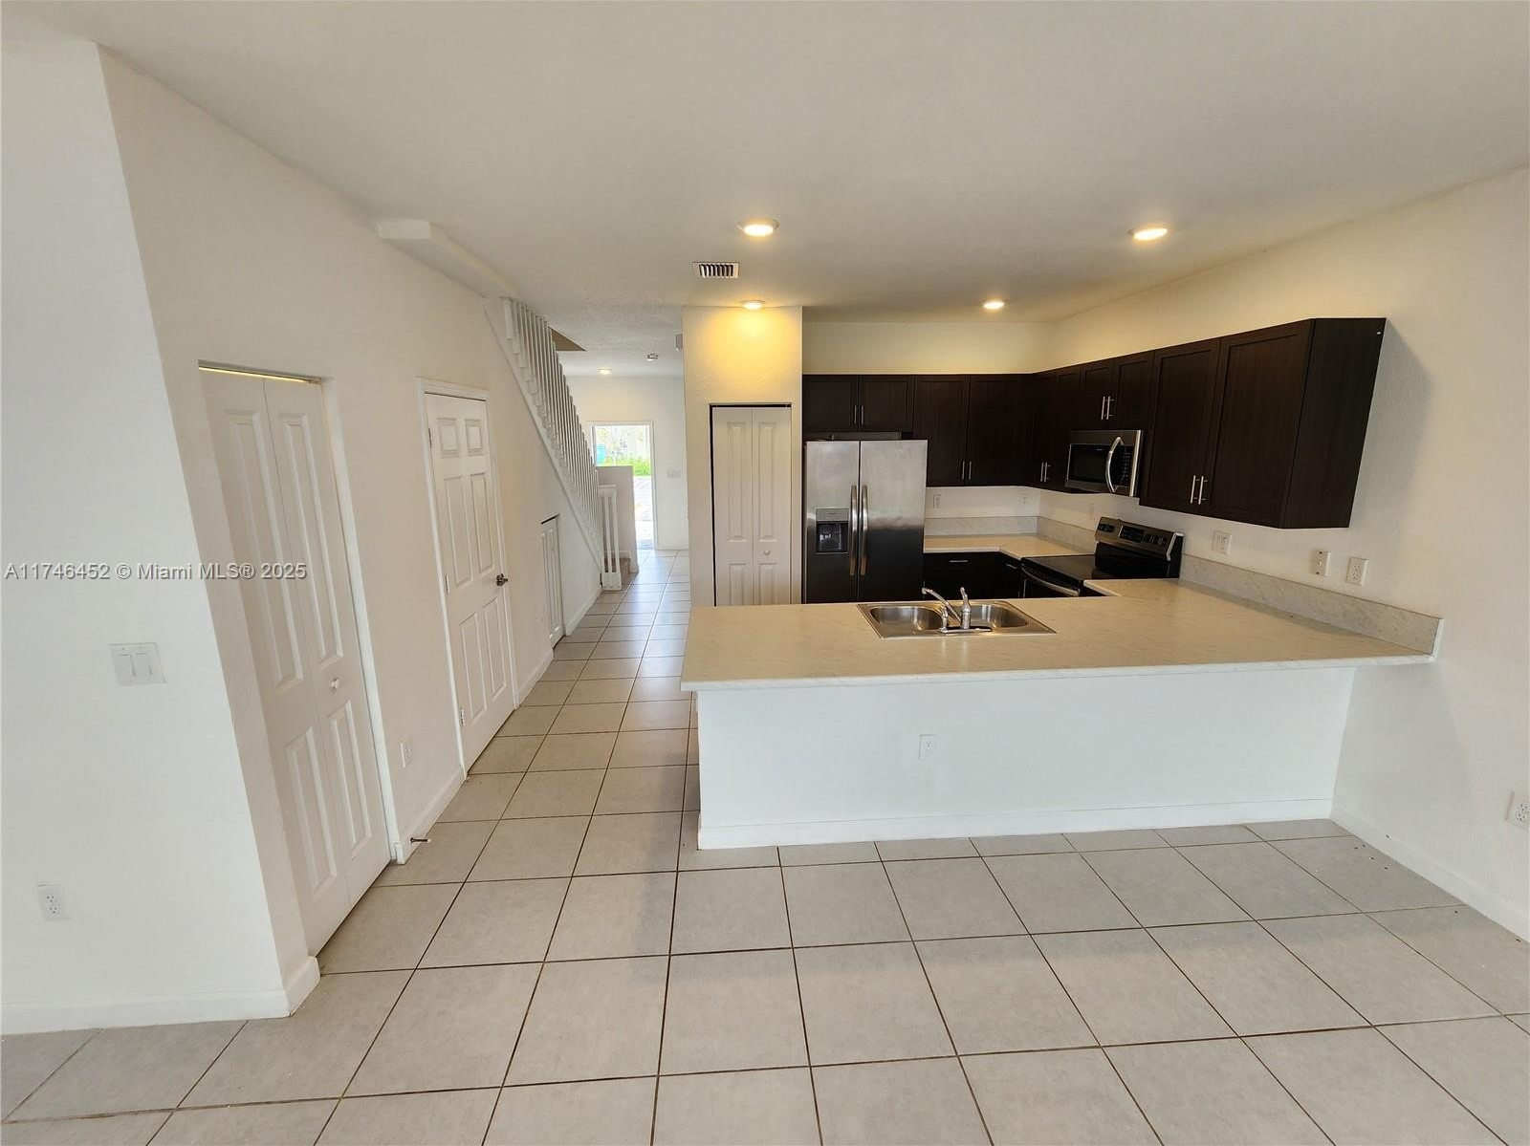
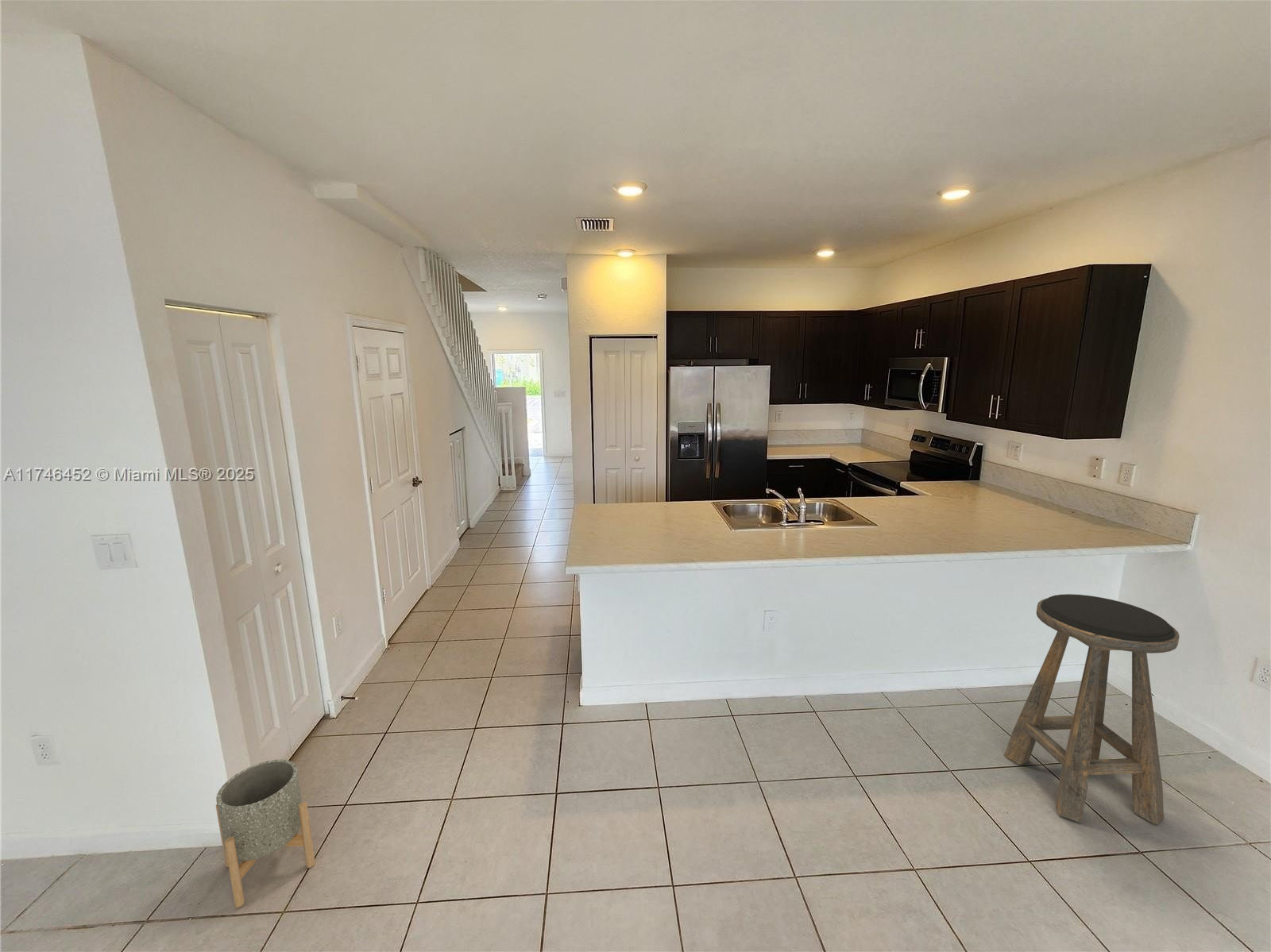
+ planter [215,759,315,908]
+ stool [1003,593,1180,825]
